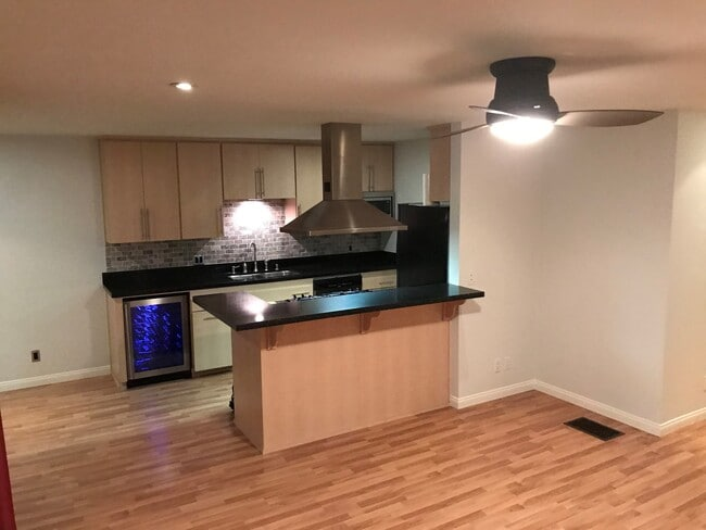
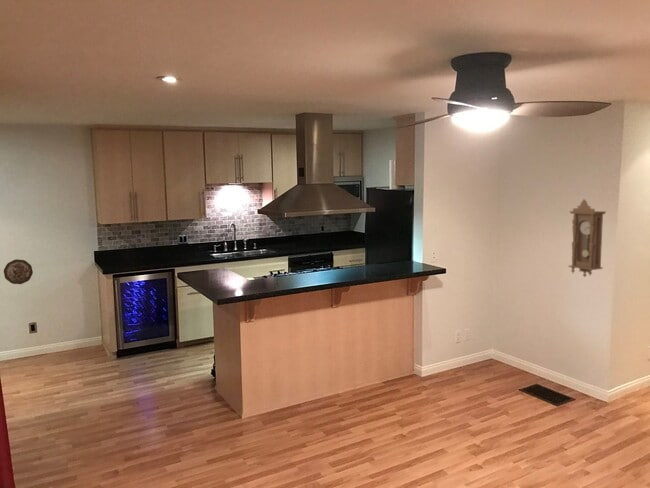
+ decorative plate [3,258,34,285]
+ pendulum clock [568,198,607,278]
